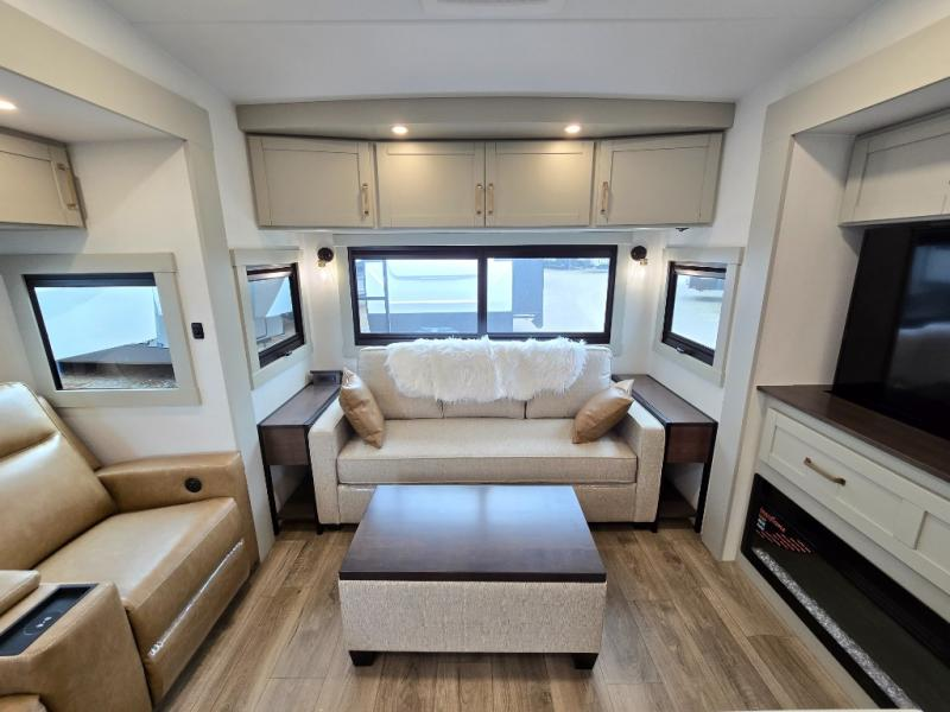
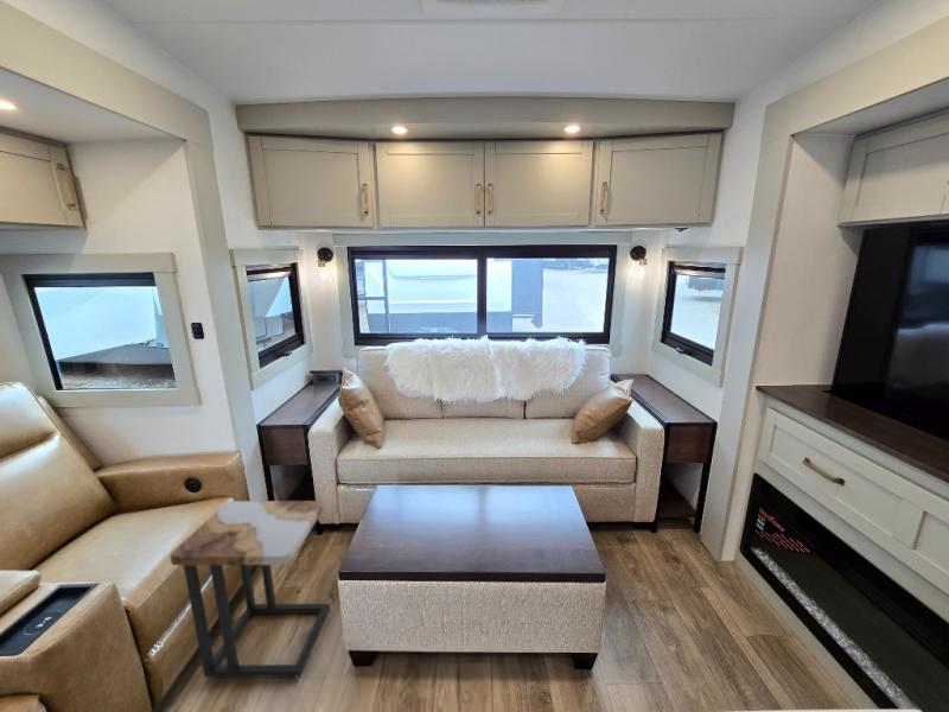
+ side table [168,500,331,679]
